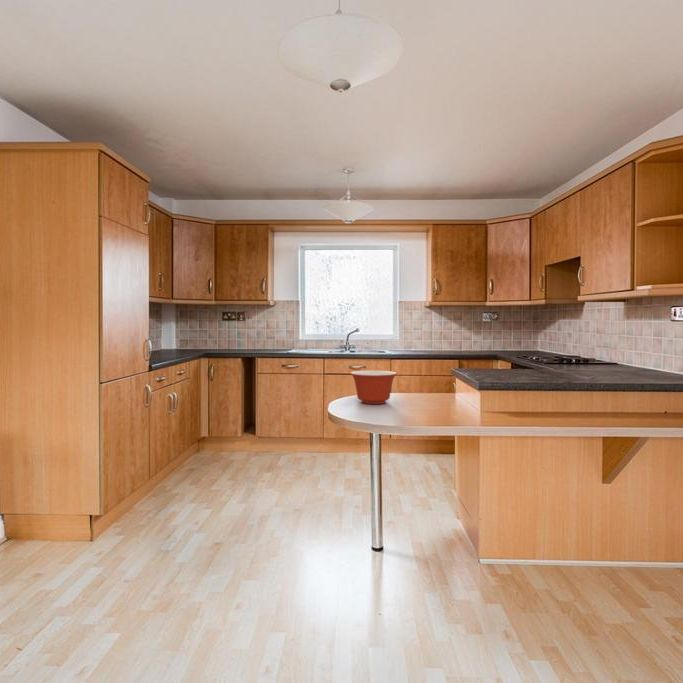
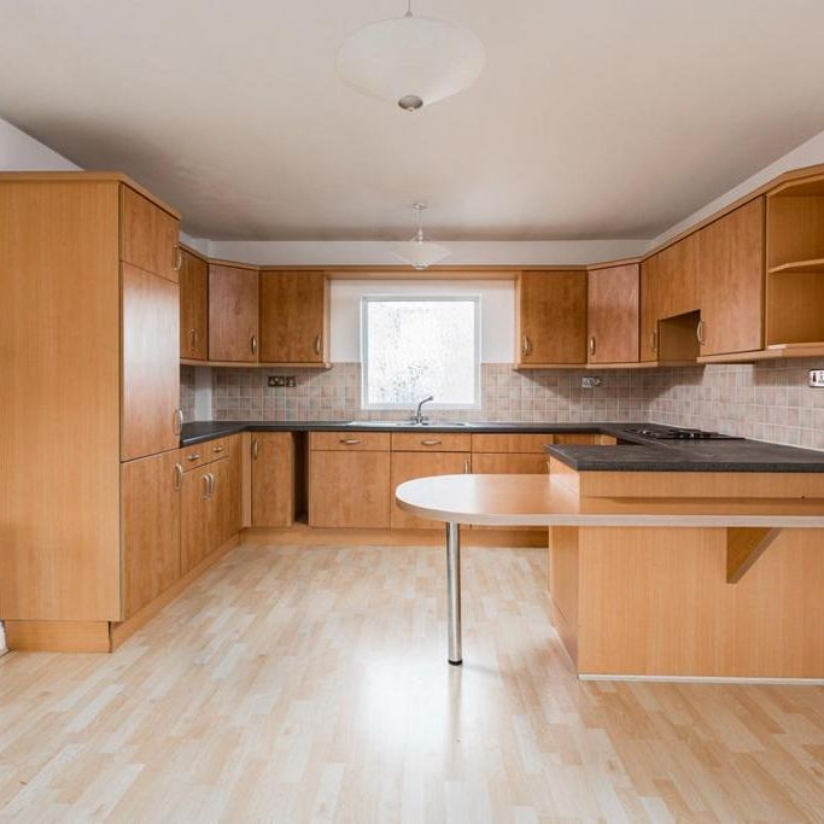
- mixing bowl [349,370,398,405]
